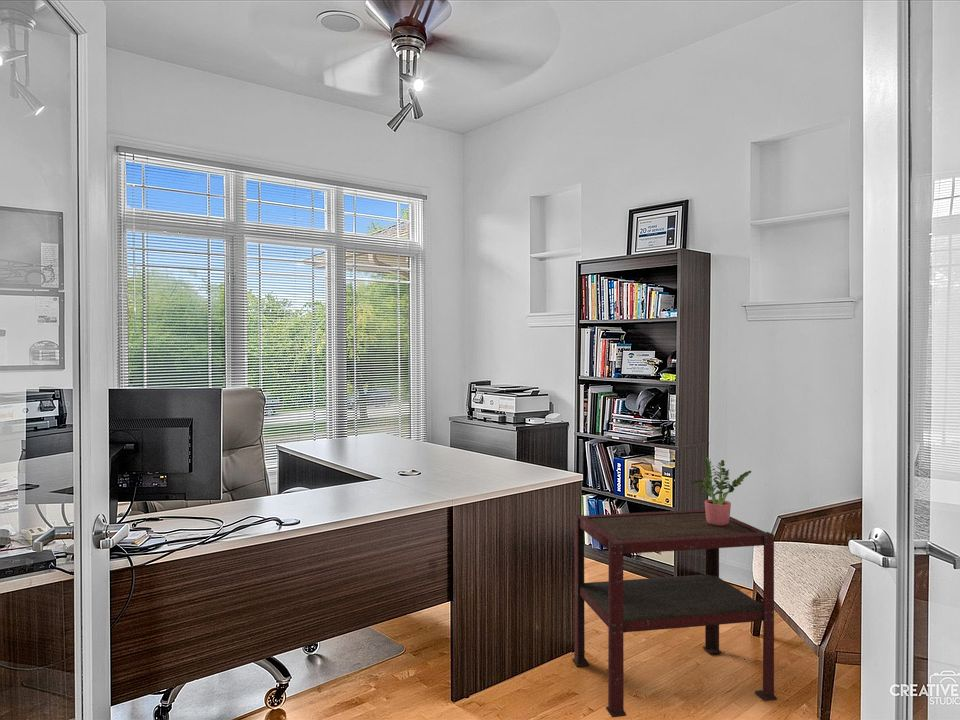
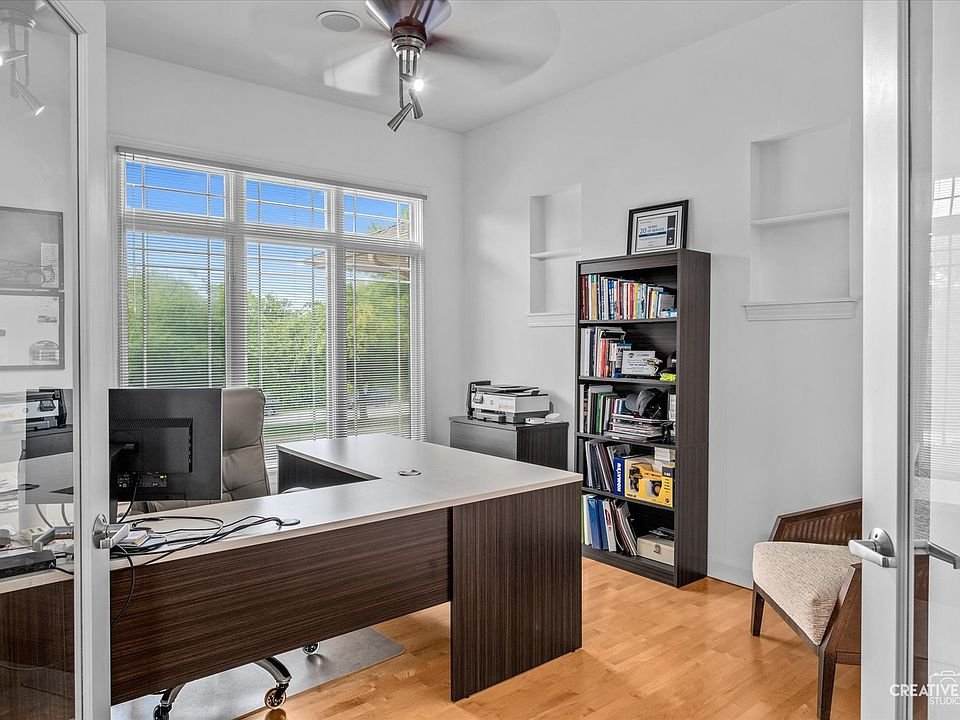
- side table [571,509,778,718]
- potted plant [691,456,752,526]
